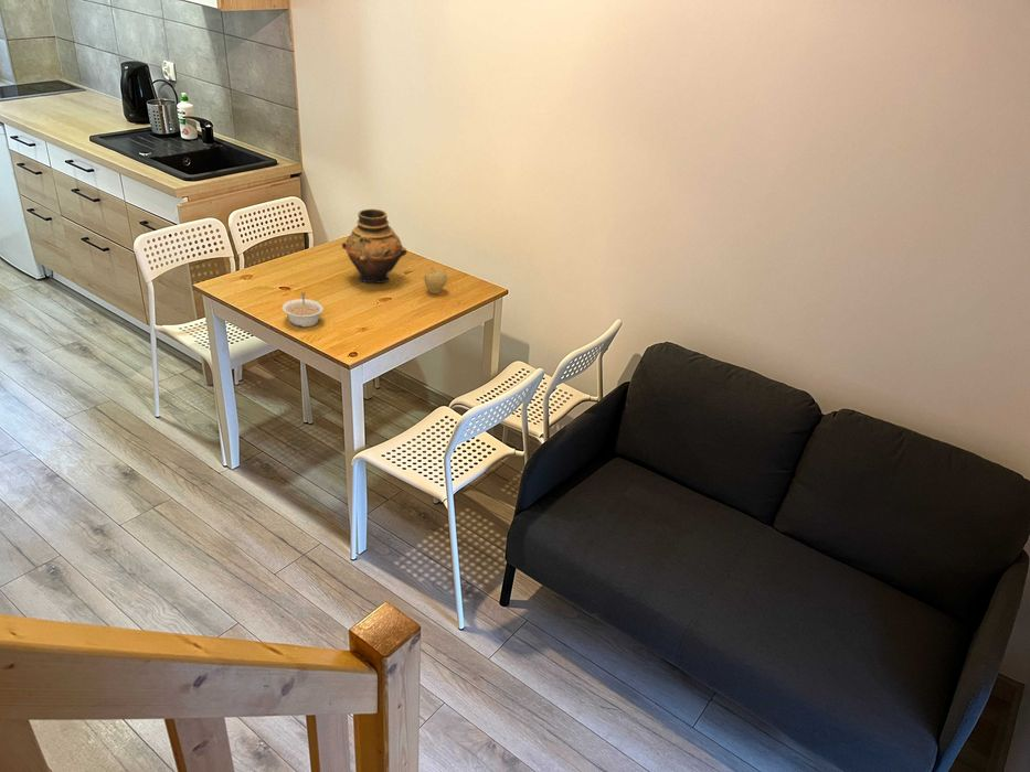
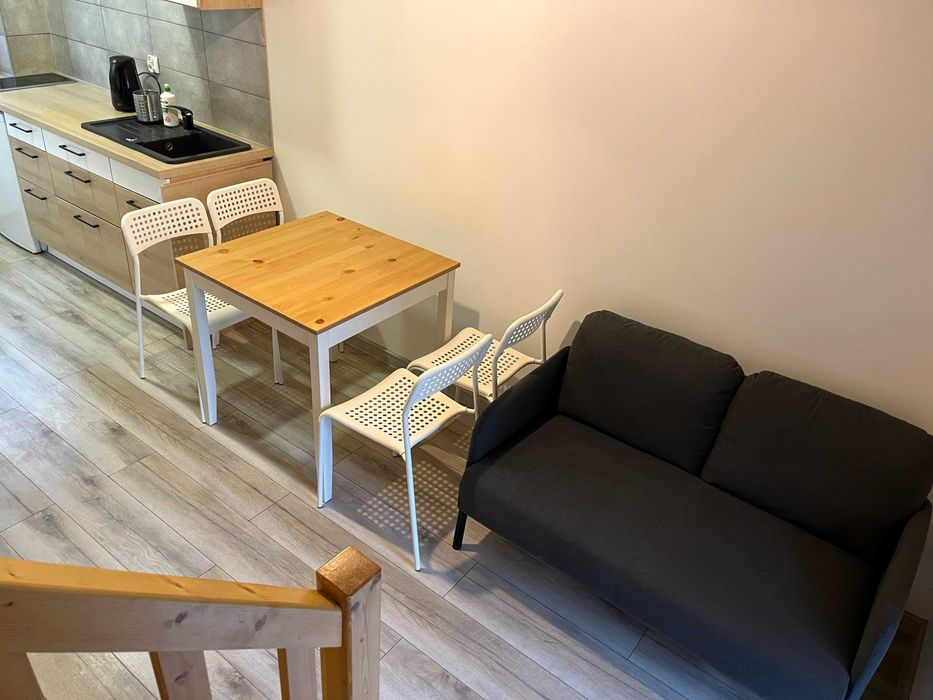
- fruit [423,266,448,294]
- vase [341,207,408,285]
- legume [282,291,325,329]
